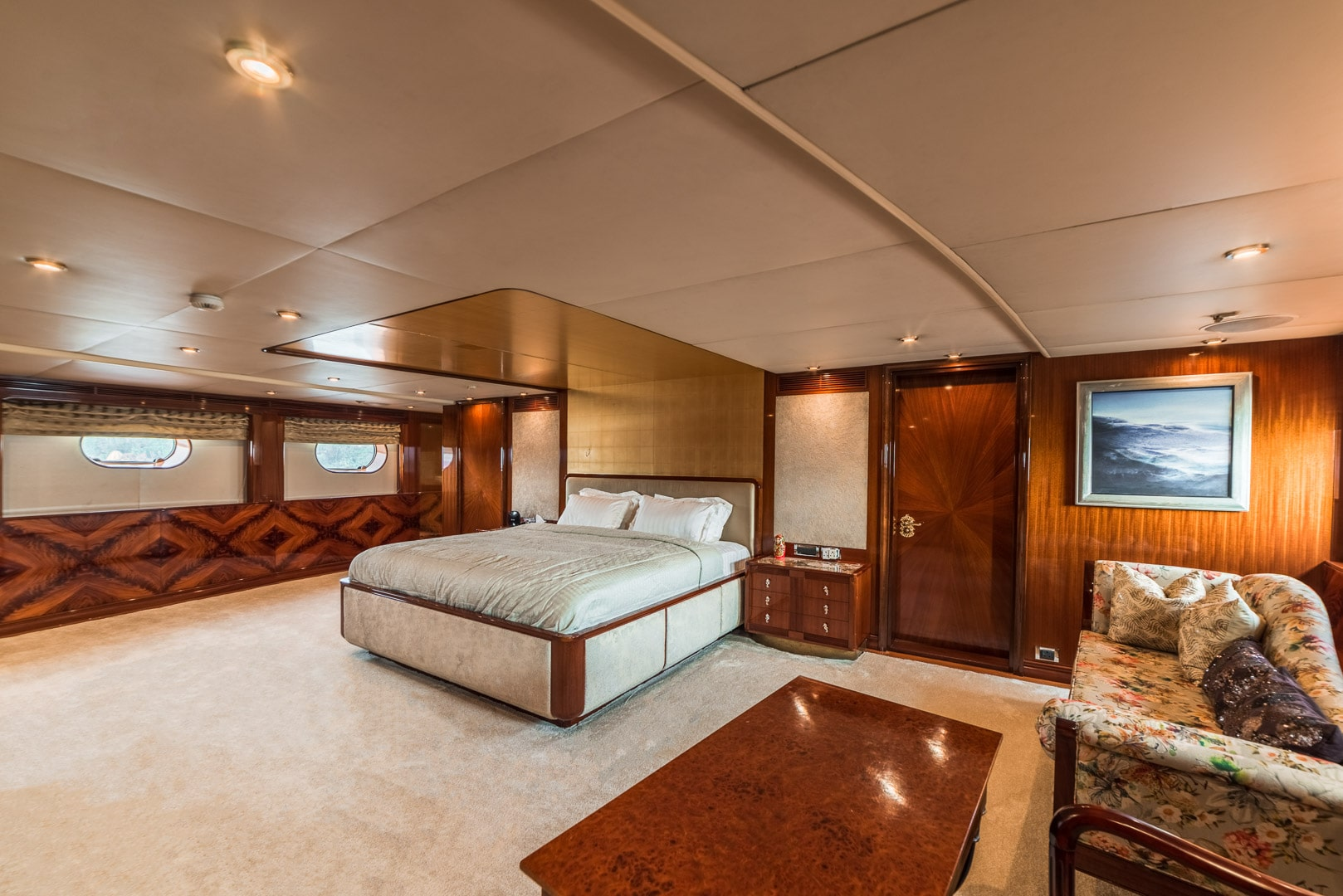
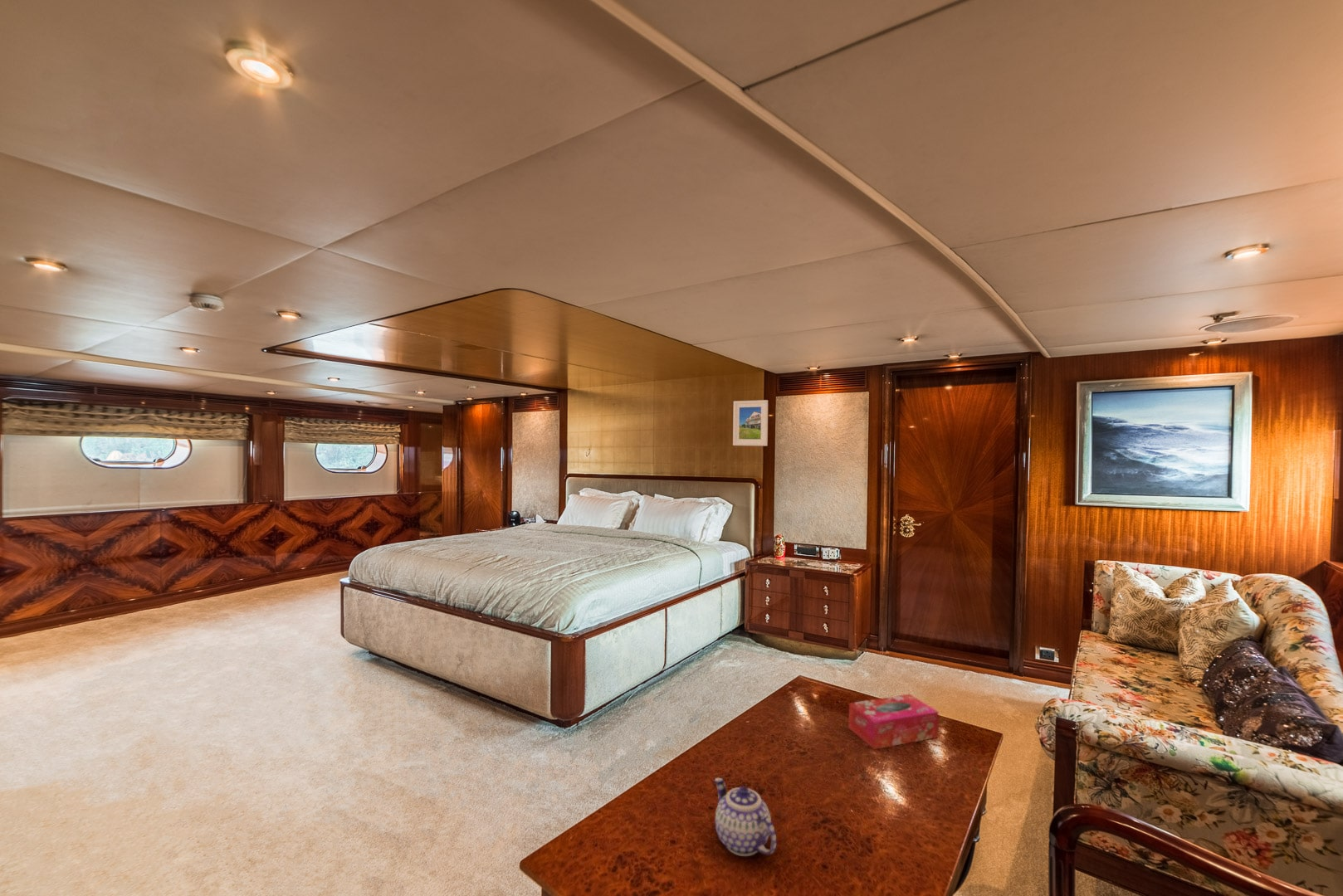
+ tissue box [848,694,939,750]
+ teapot [714,777,777,857]
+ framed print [732,399,769,446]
